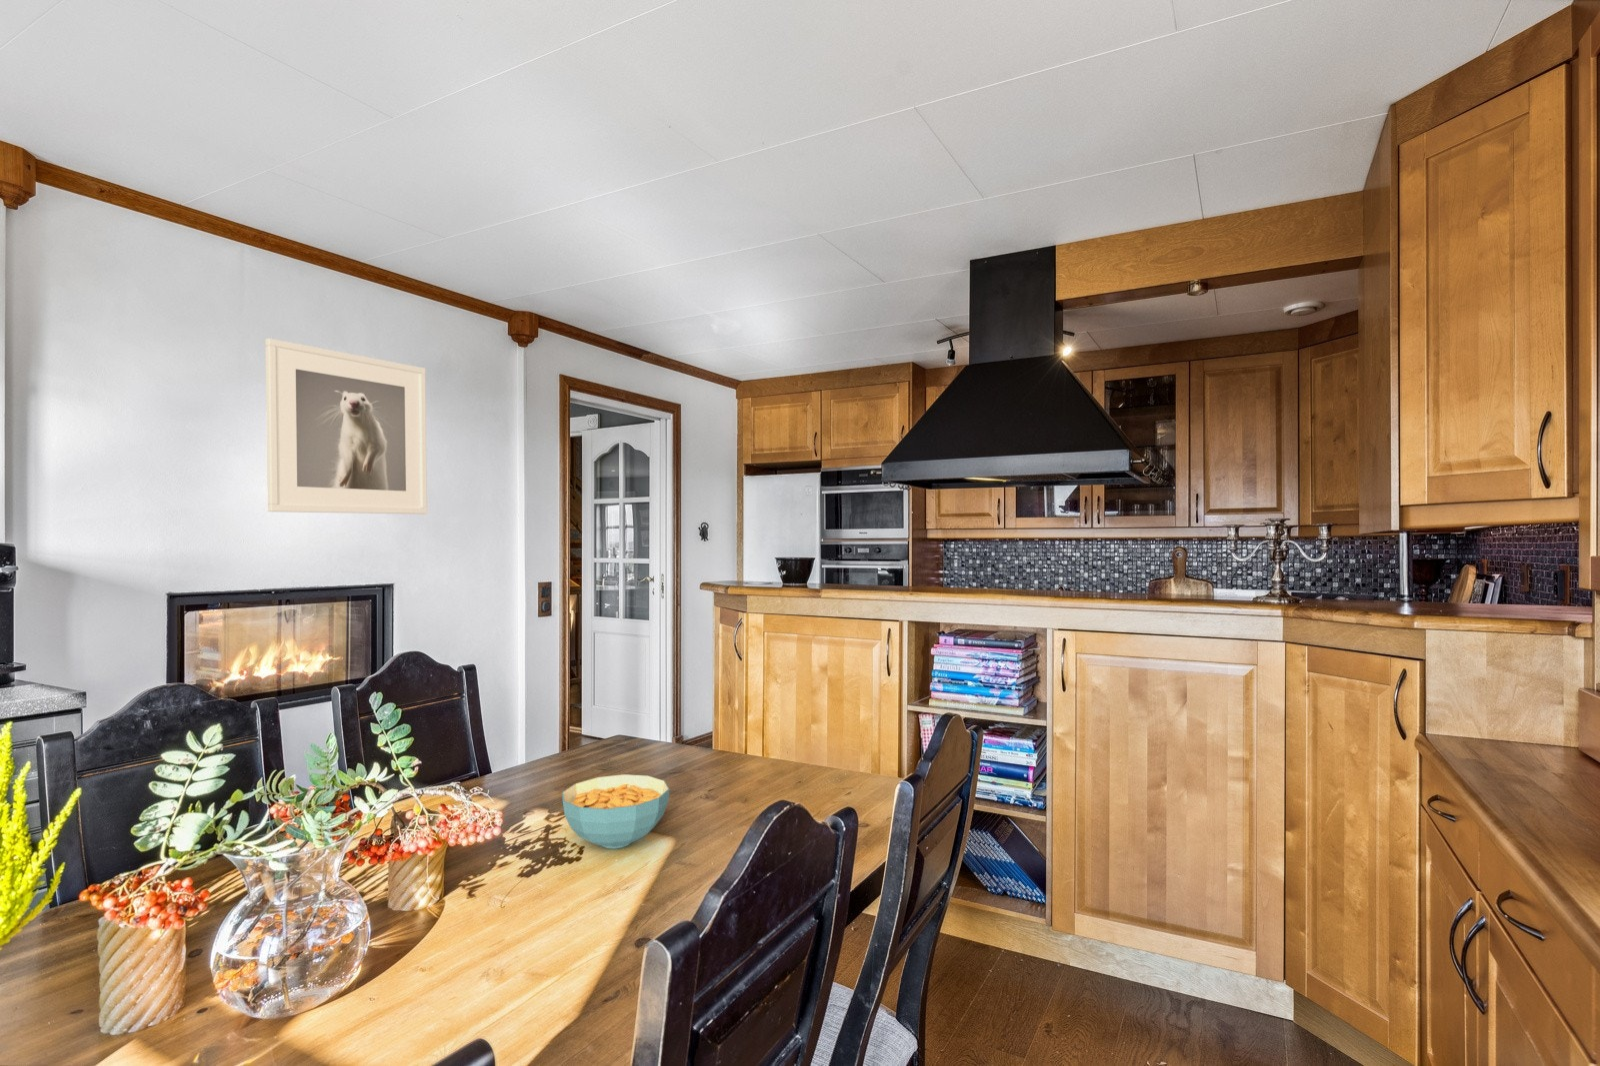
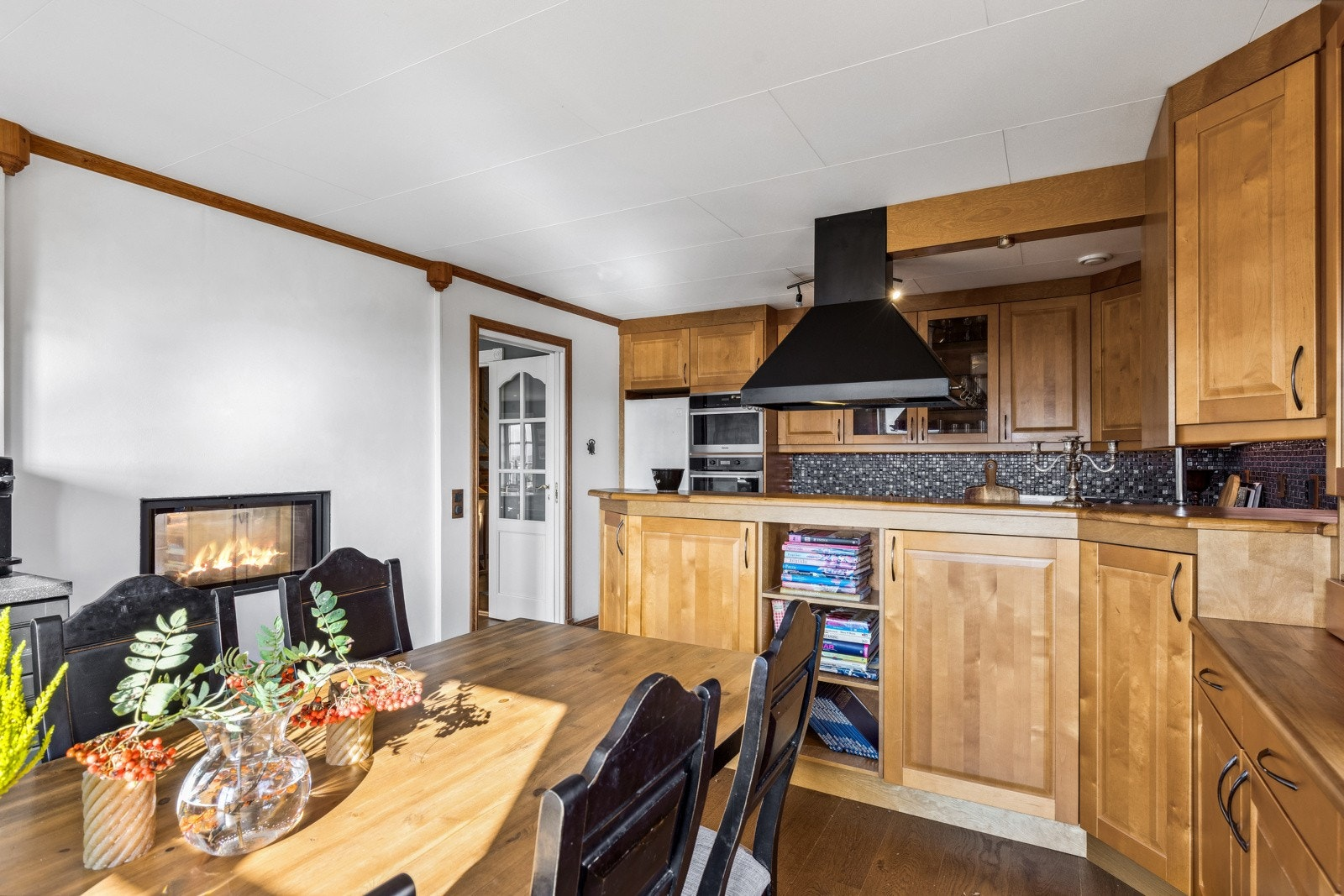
- cereal bowl [561,773,670,849]
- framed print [265,338,429,514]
